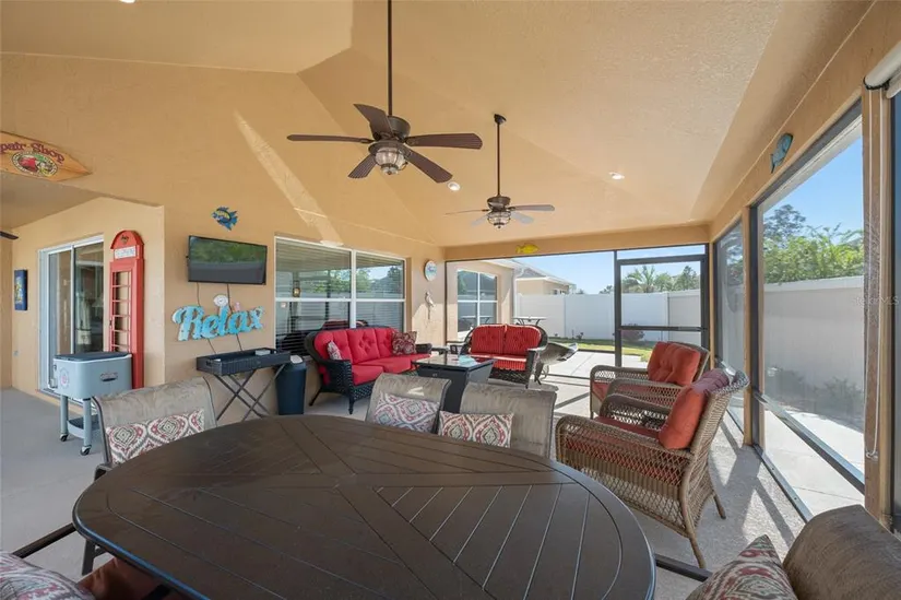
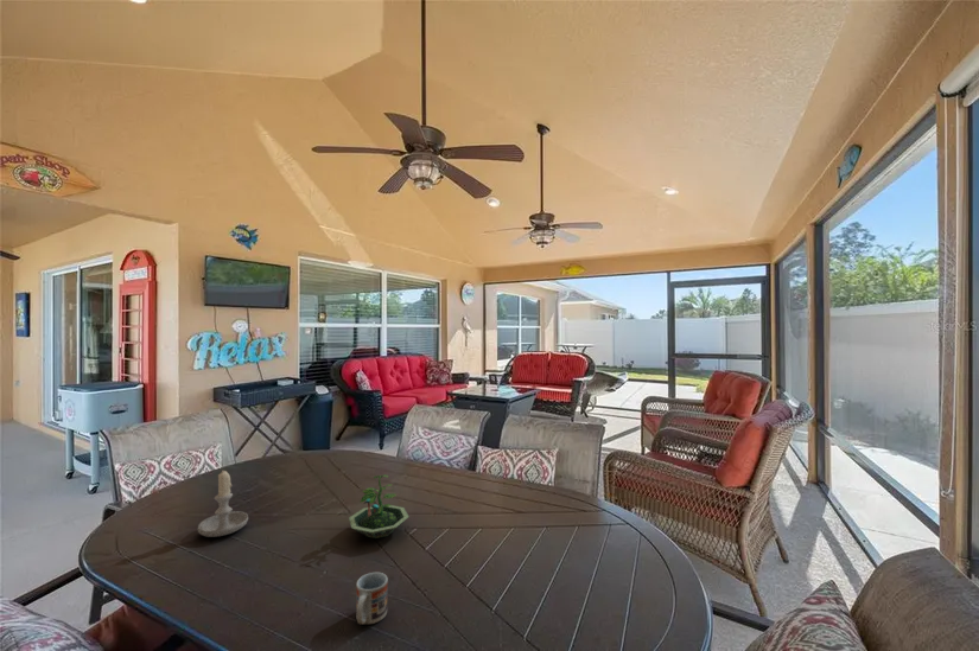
+ cup [355,572,389,625]
+ candle [197,468,249,538]
+ terrarium [348,473,411,540]
